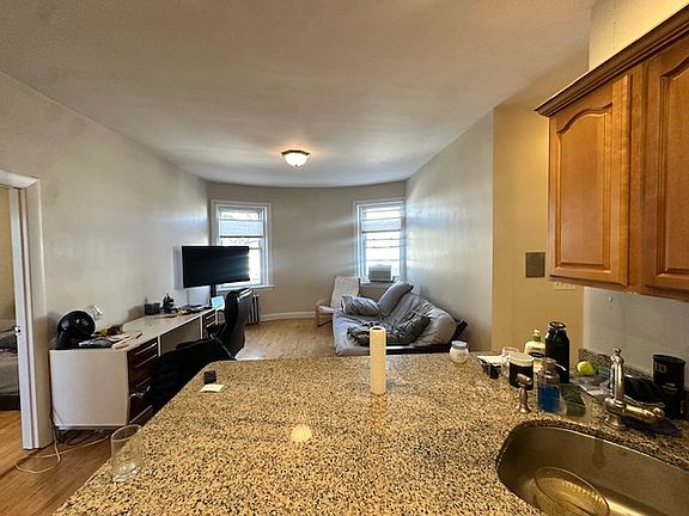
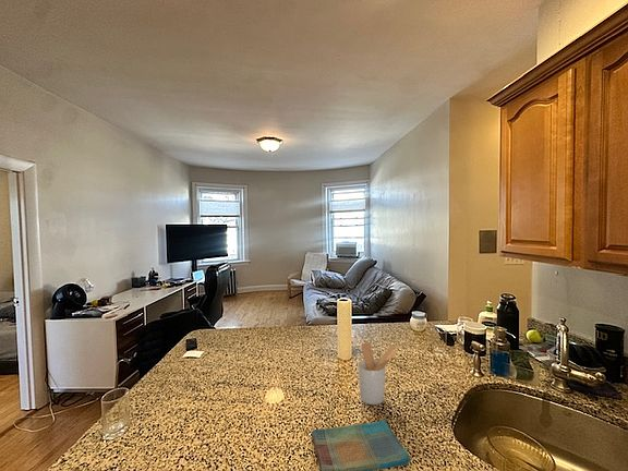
+ dish towel [311,419,412,471]
+ utensil holder [357,341,398,406]
